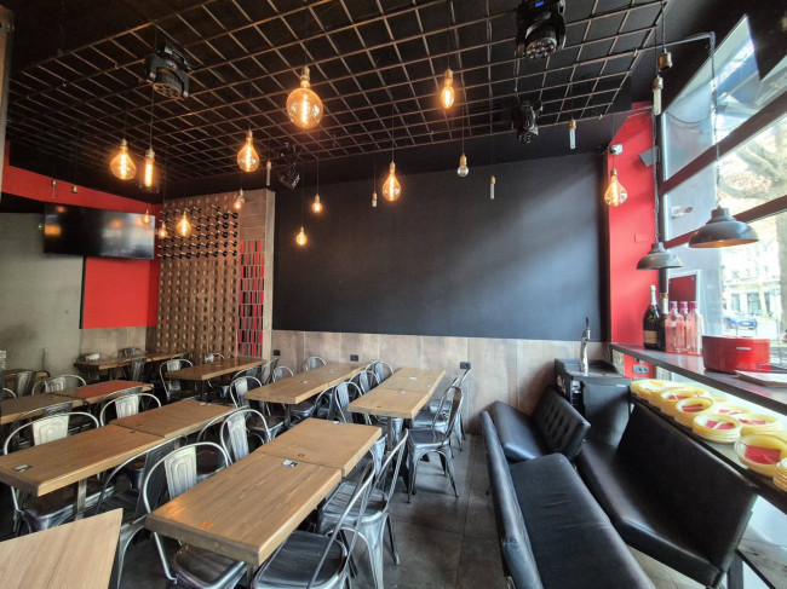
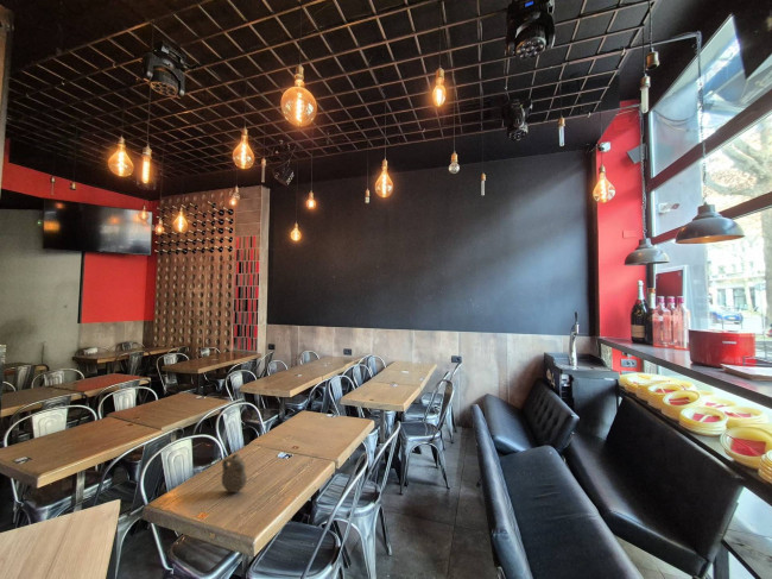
+ pilgrim flask [221,453,248,493]
